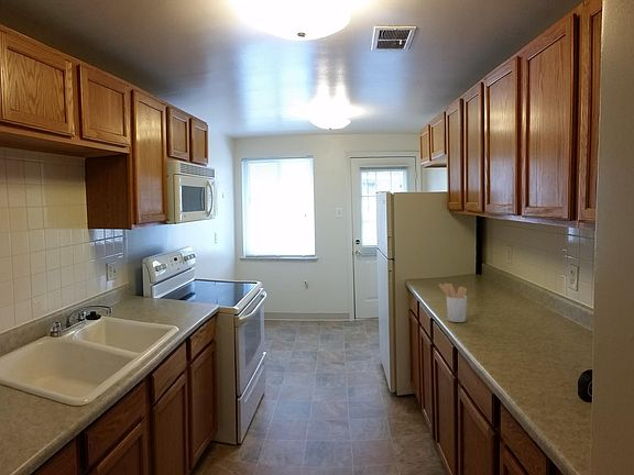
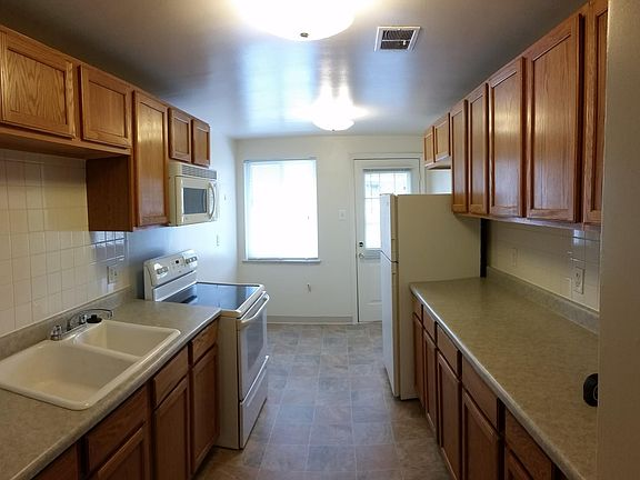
- utensil holder [438,283,468,323]
